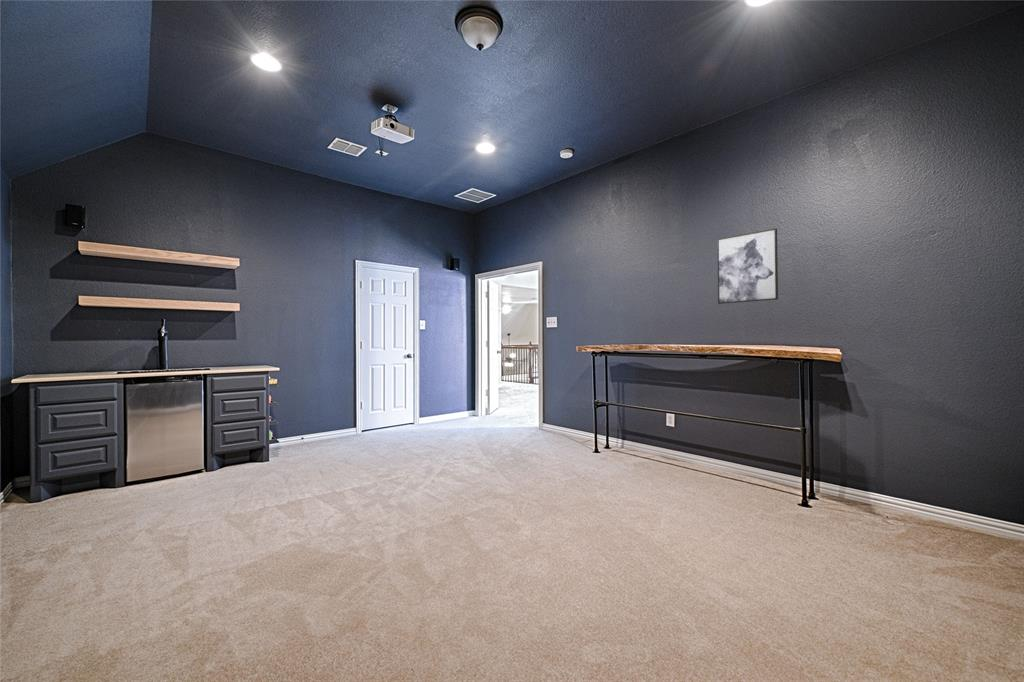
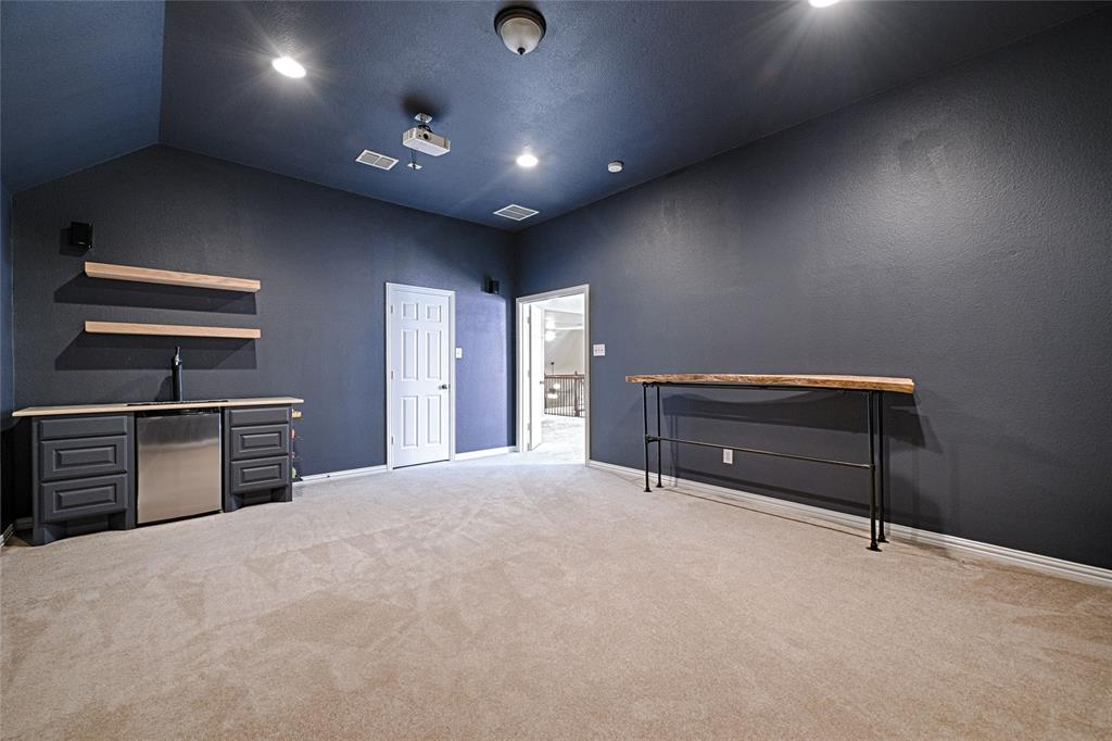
- wall art [716,227,779,305]
